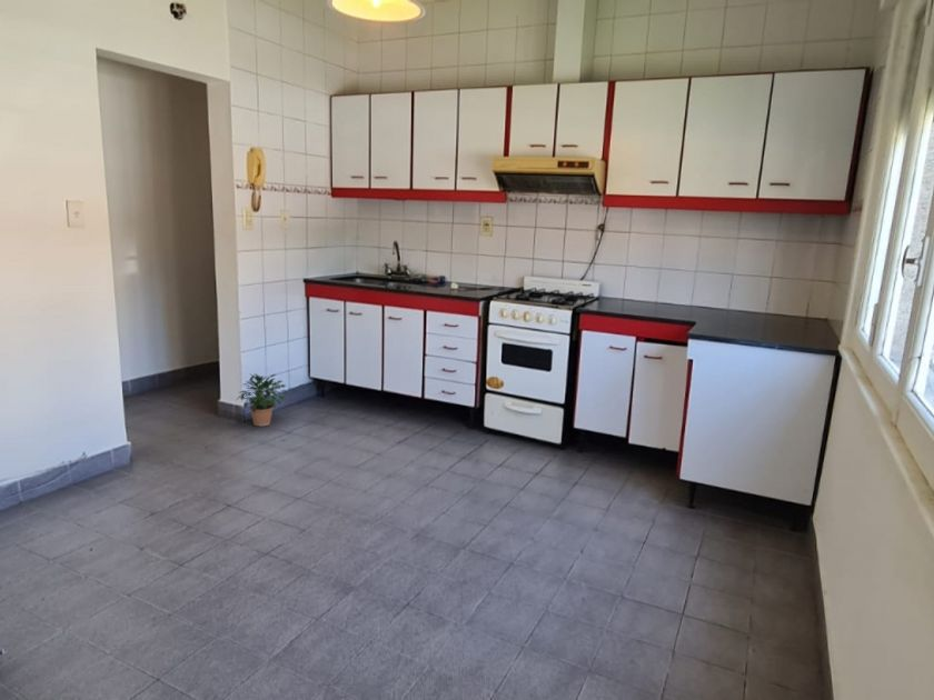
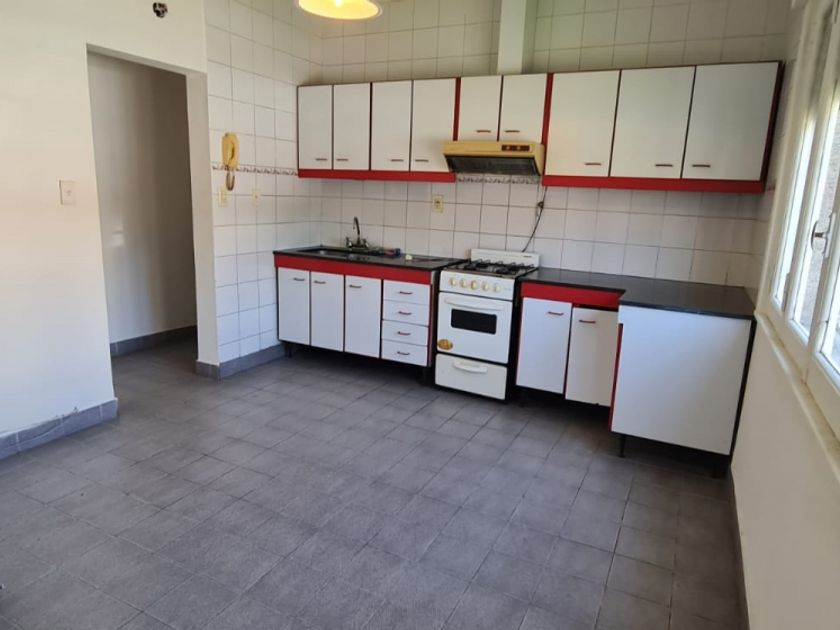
- potted plant [235,373,290,428]
